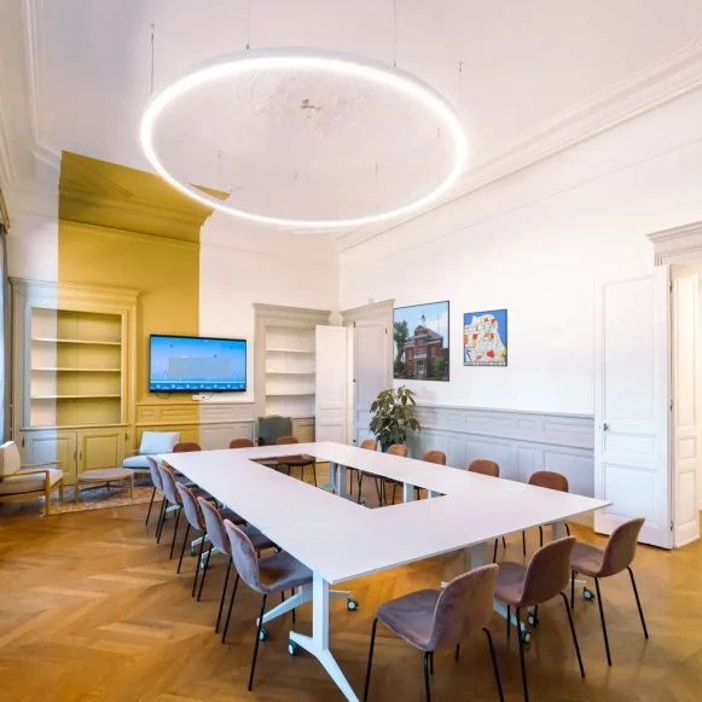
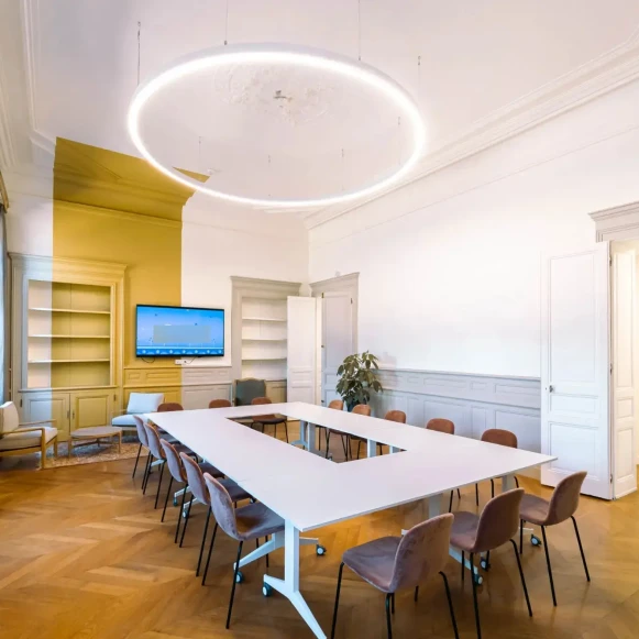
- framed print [391,300,451,383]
- wall art [463,308,509,367]
